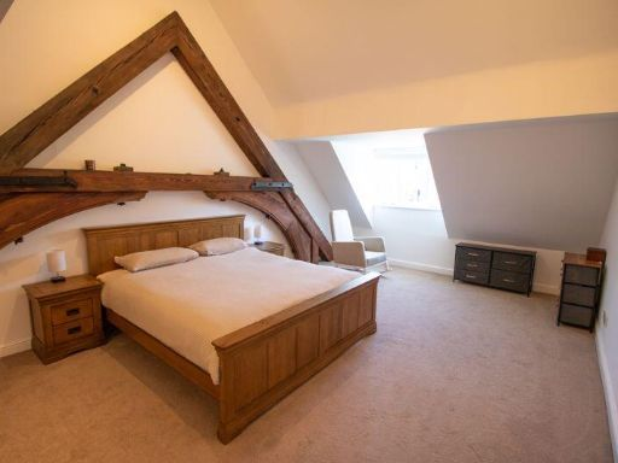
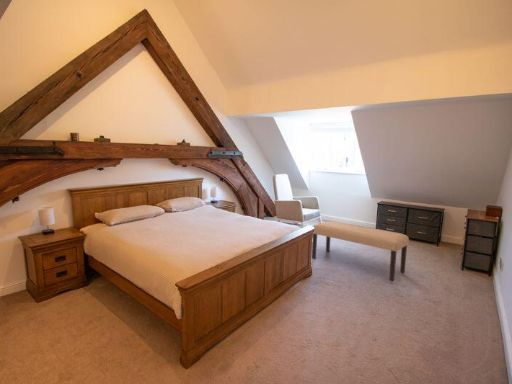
+ bench [311,221,410,282]
